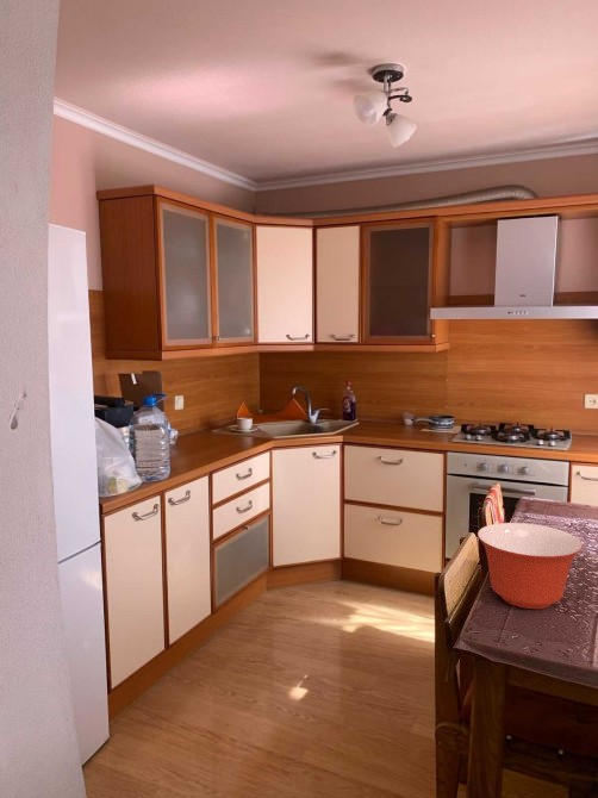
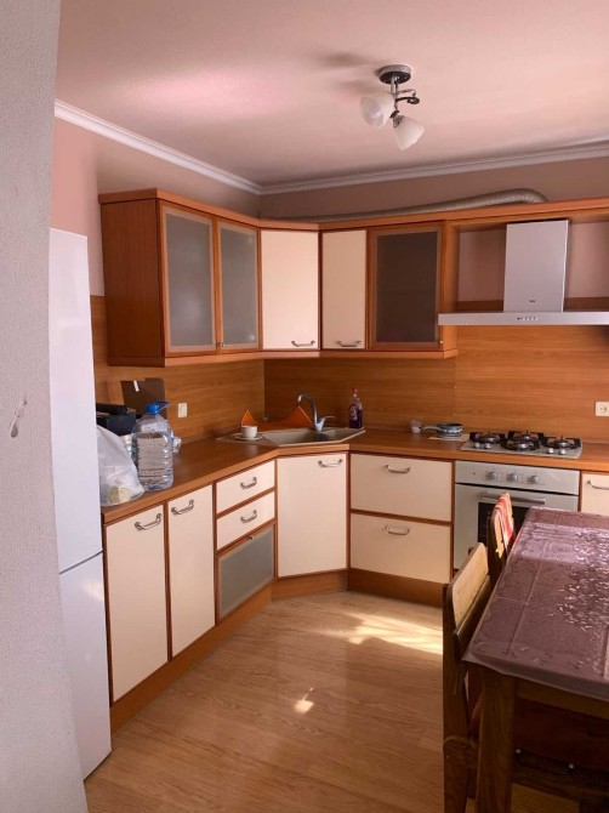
- mixing bowl [476,522,584,610]
